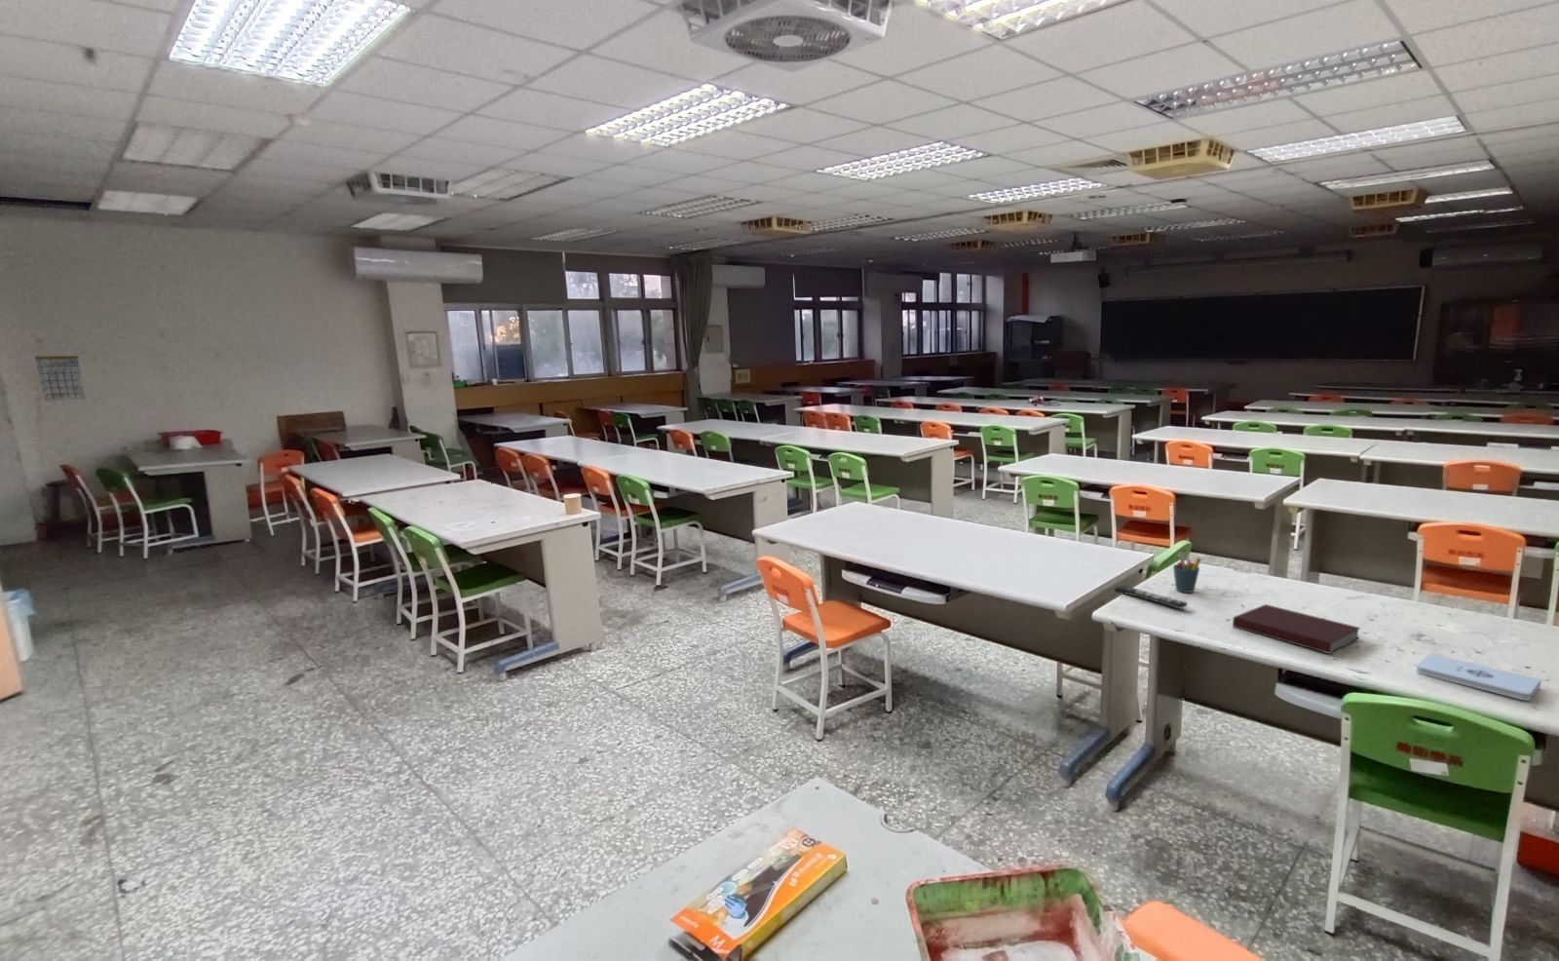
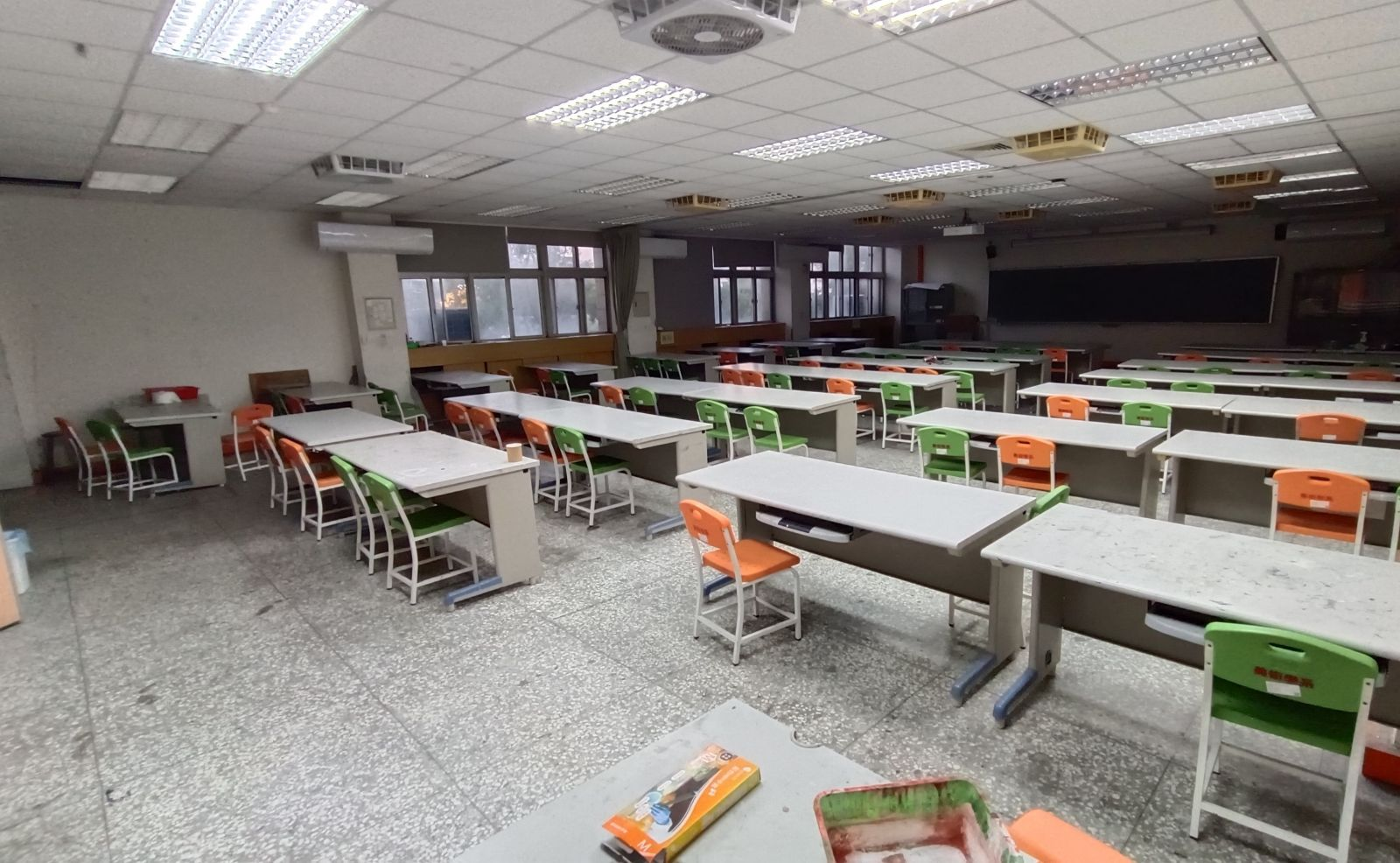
- notepad [1415,653,1542,702]
- calendar [35,346,87,402]
- notebook [1232,604,1362,655]
- remote control [1112,585,1189,610]
- pen holder [1173,551,1203,594]
